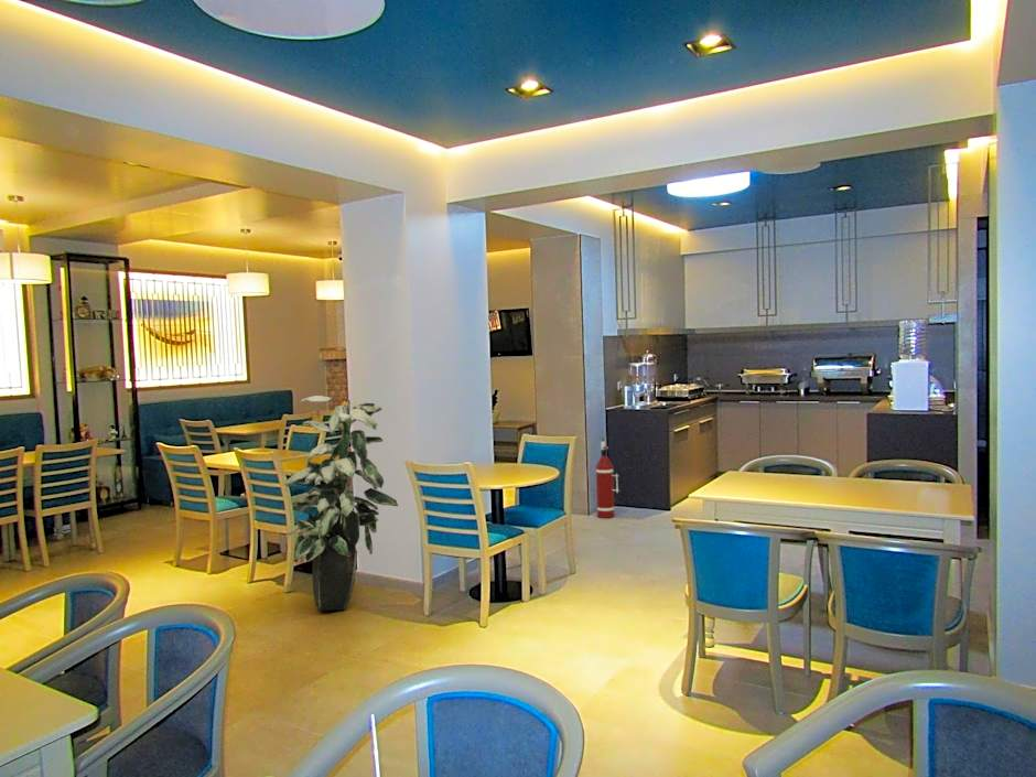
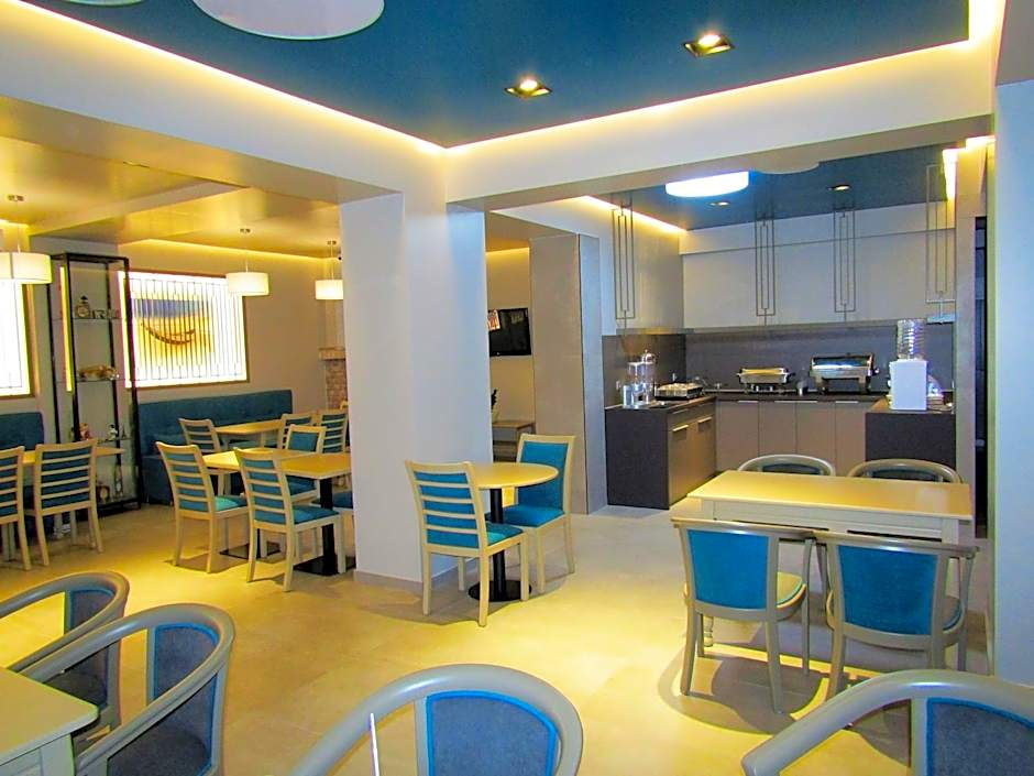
- indoor plant [283,395,399,612]
- fire extinguisher [595,436,620,519]
